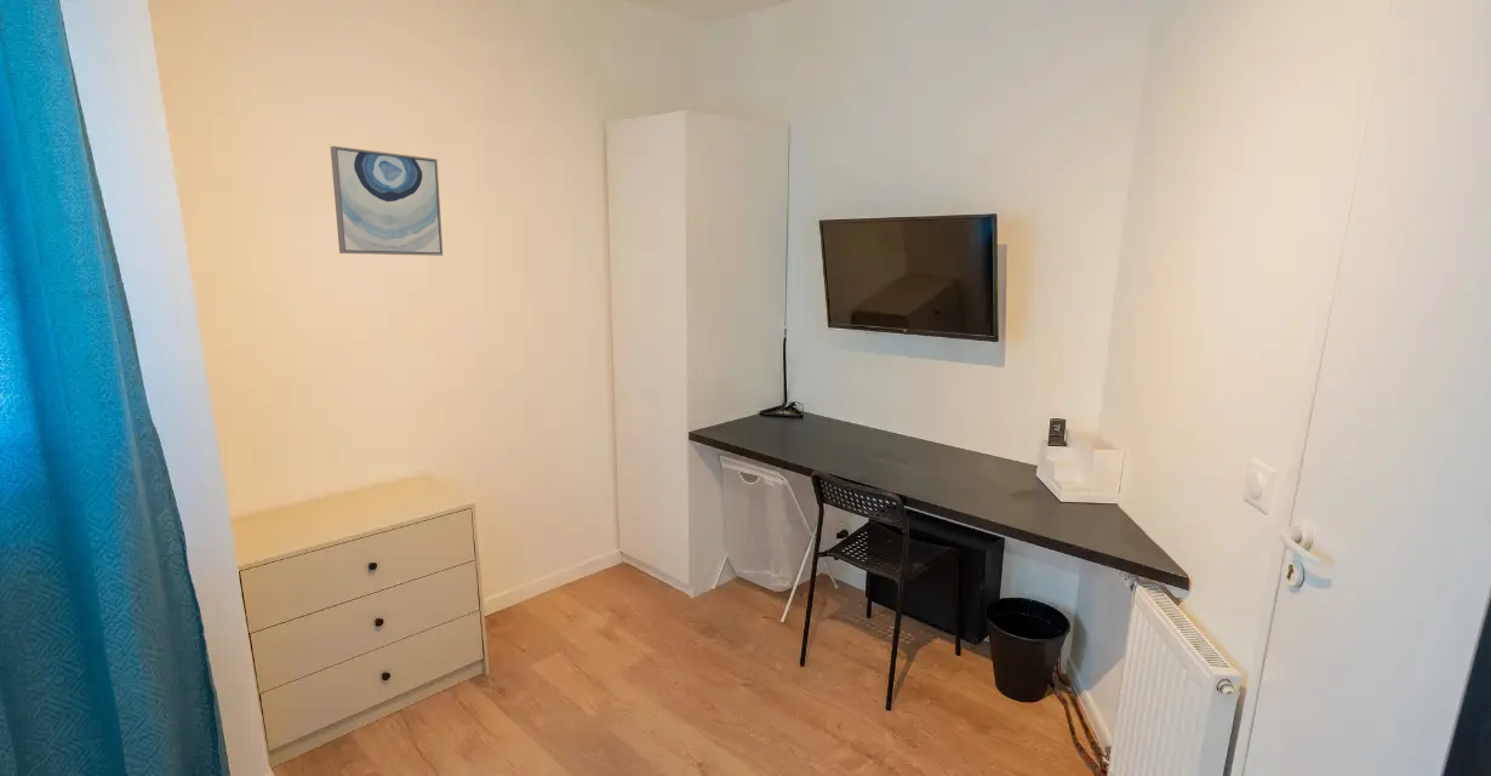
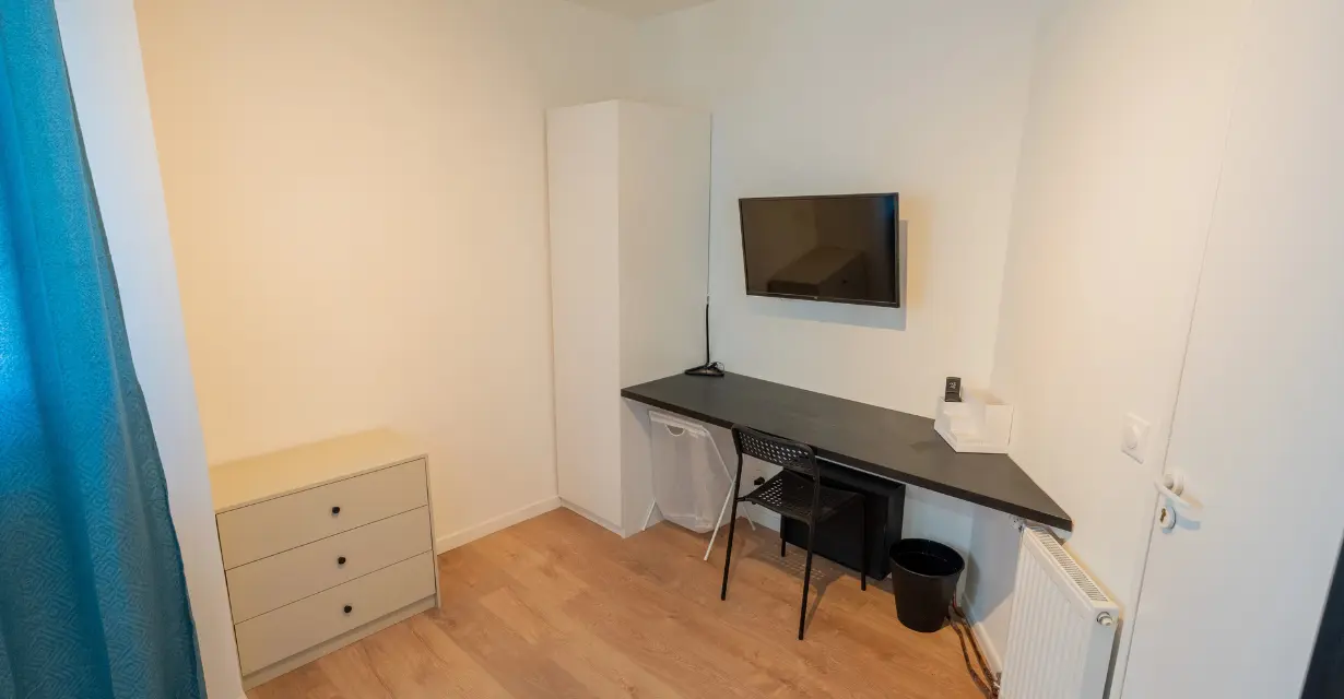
- wall art [330,146,444,257]
